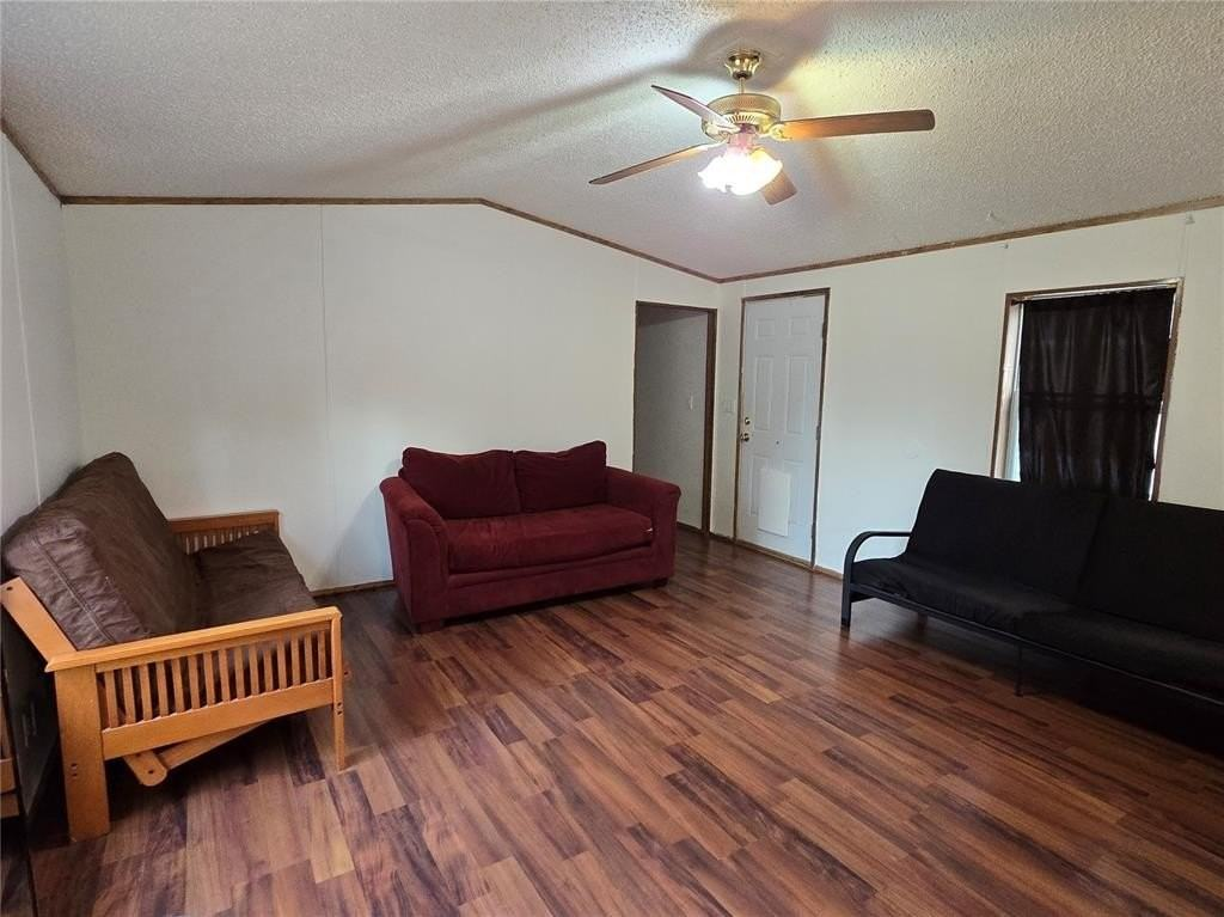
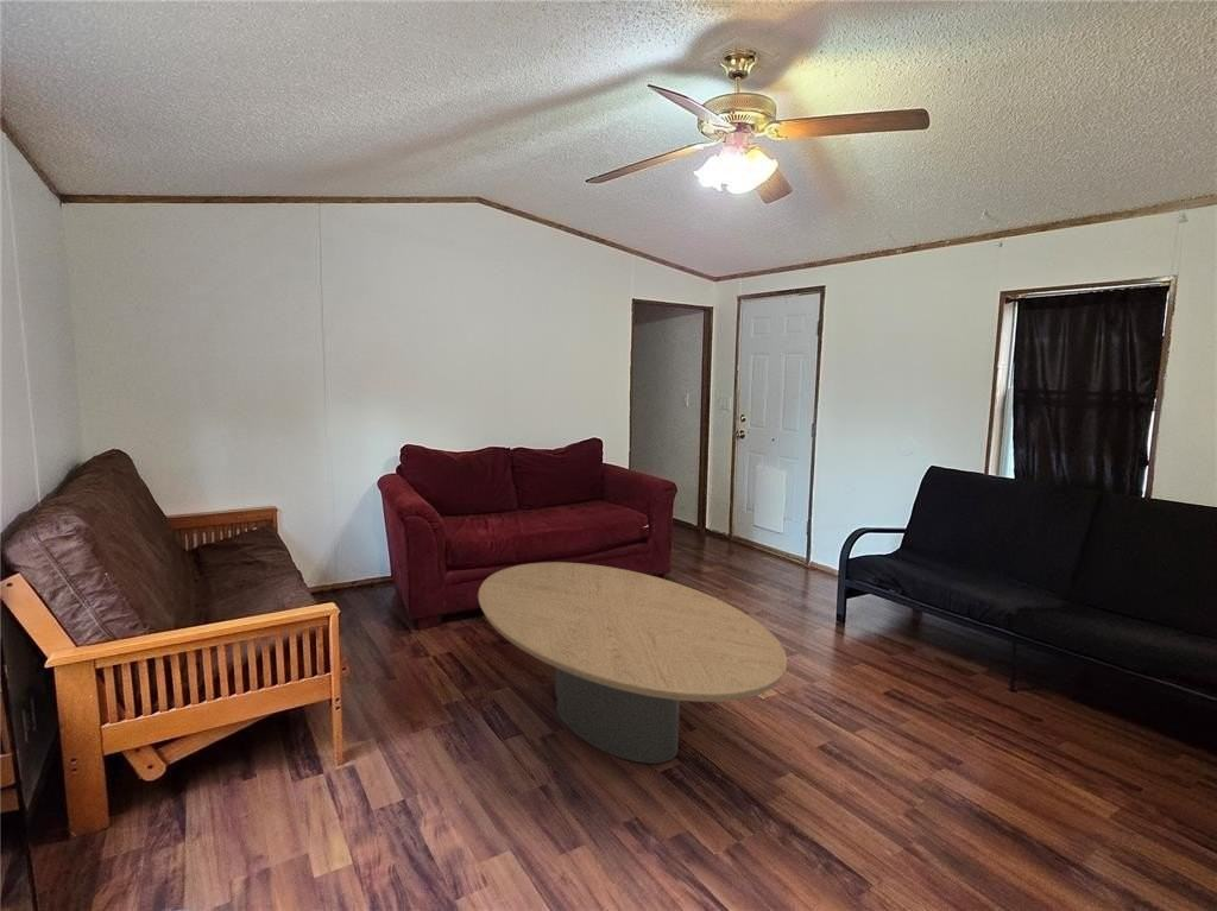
+ coffee table [477,562,788,765]
